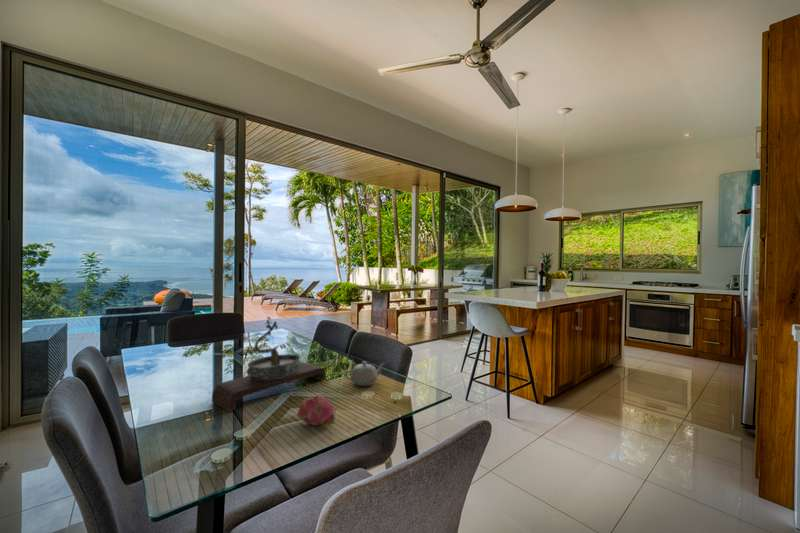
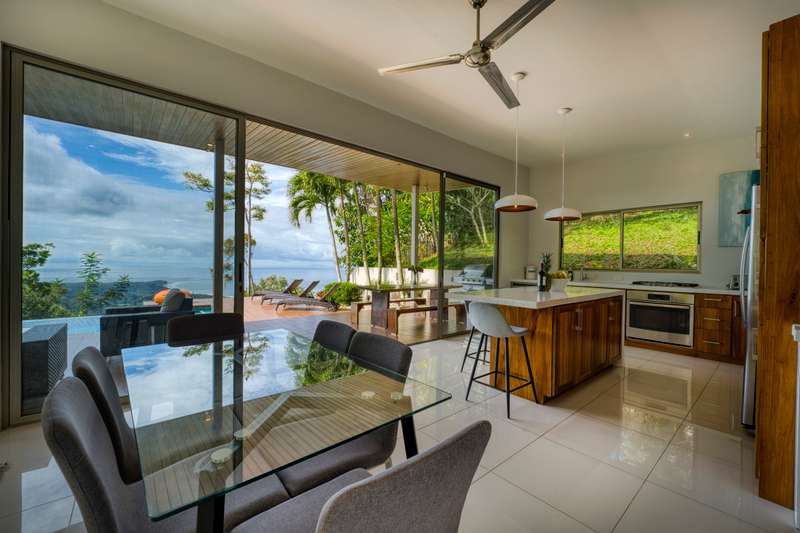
- bonsai tree [211,316,327,412]
- teapot [344,360,386,387]
- fruit [296,395,337,427]
